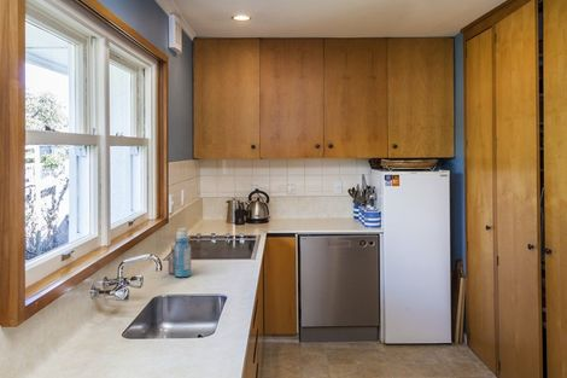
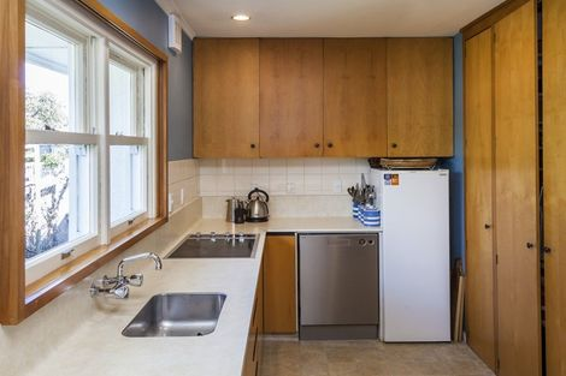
- bottle [168,227,192,278]
